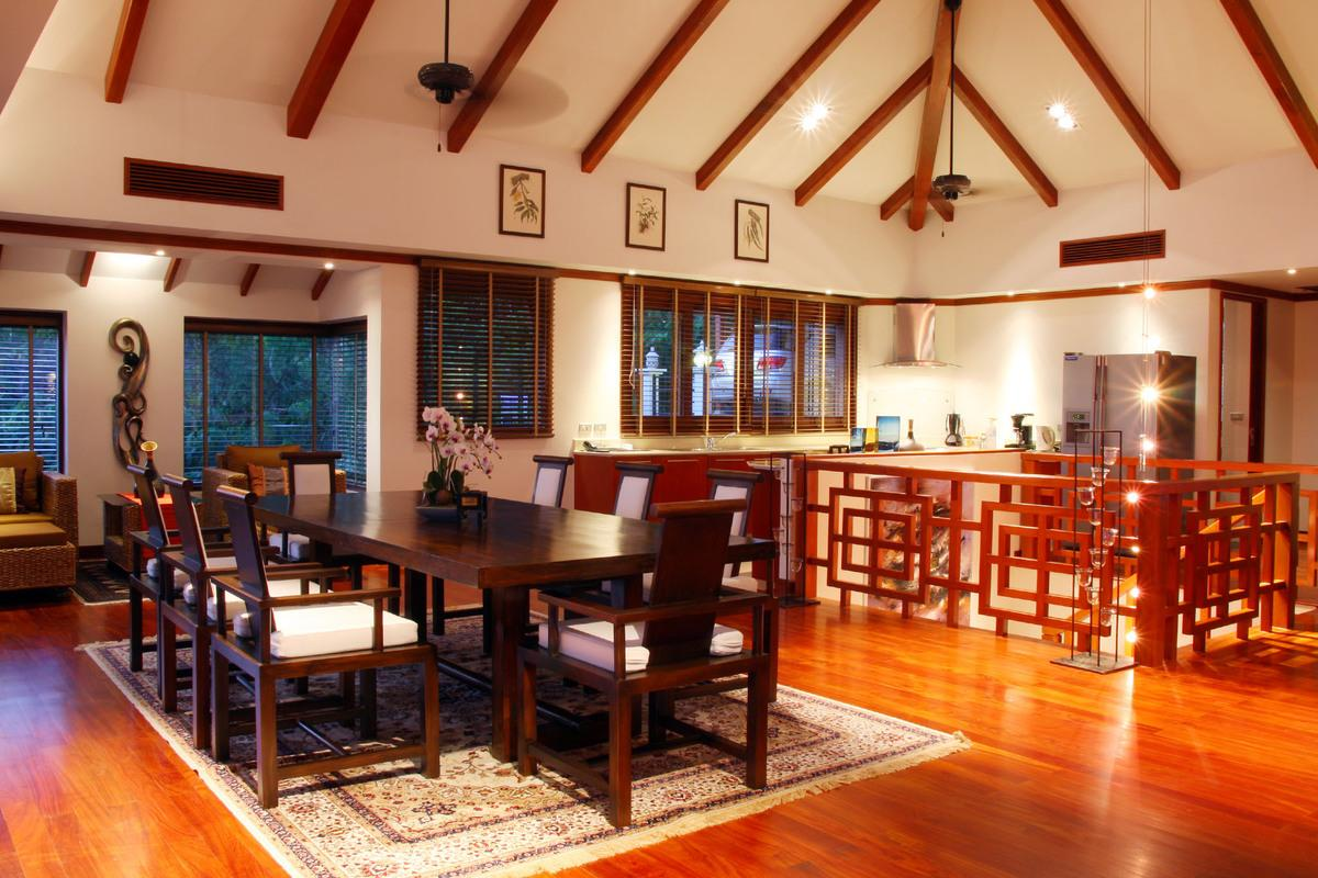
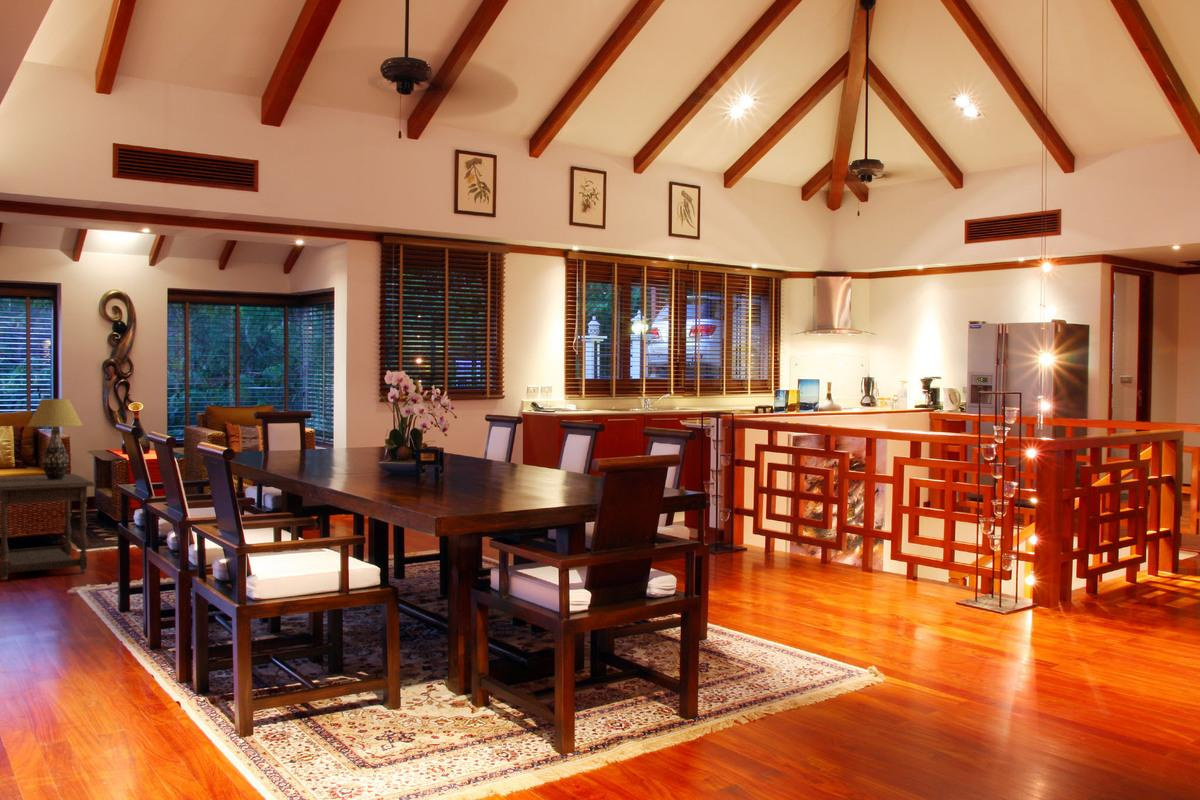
+ table lamp [26,398,83,480]
+ side table [0,473,97,582]
